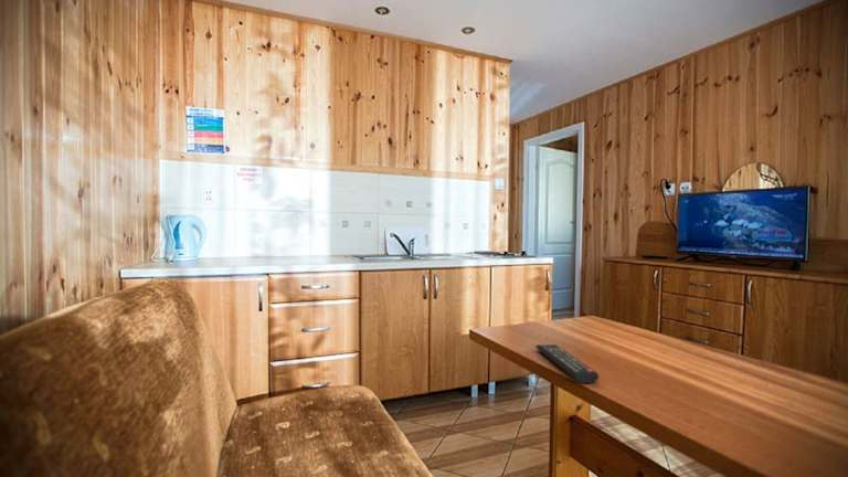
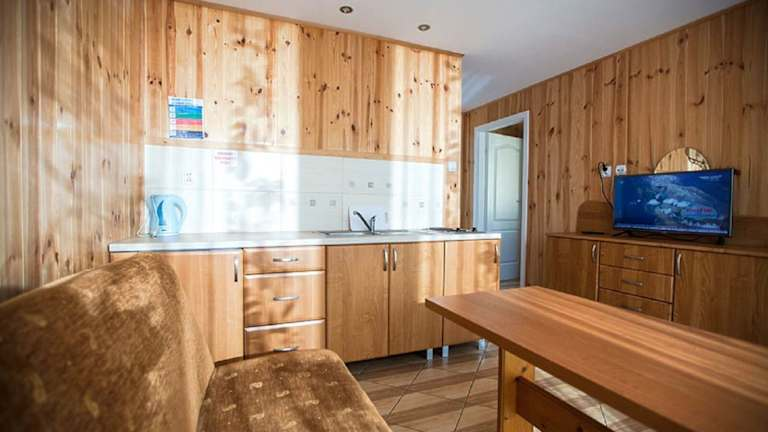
- remote control [534,343,600,384]
